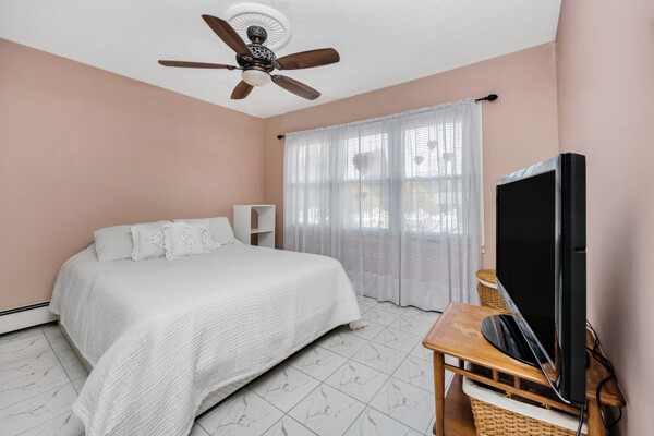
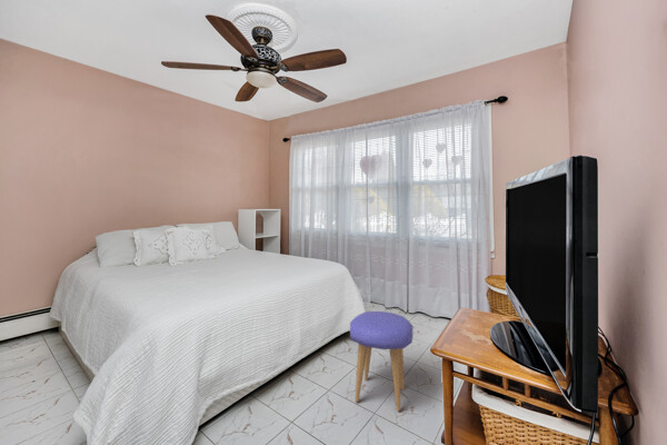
+ stool [349,310,414,412]
